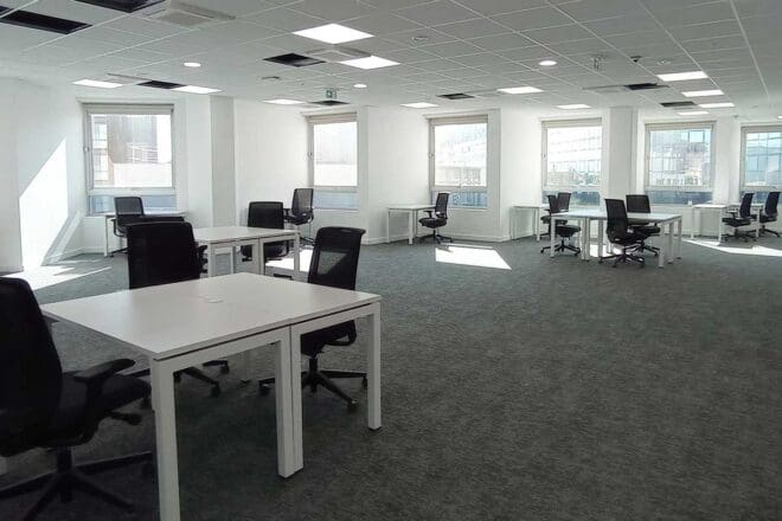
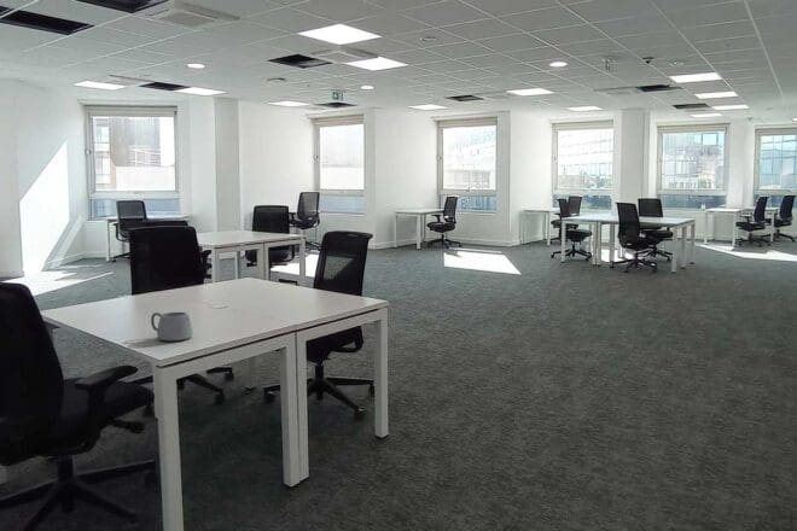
+ mug [150,311,194,342]
